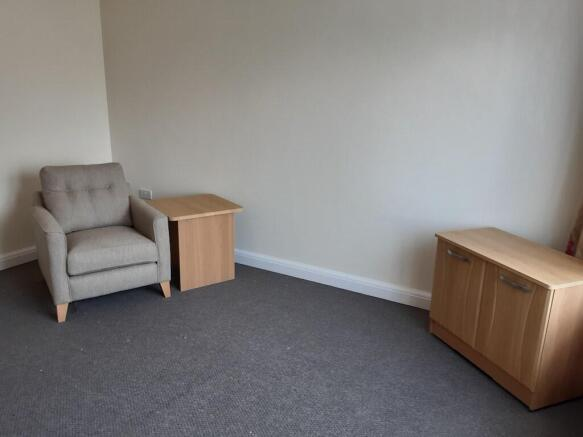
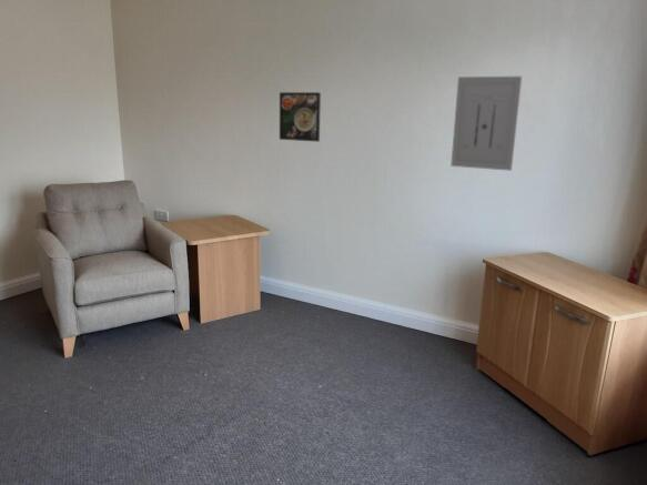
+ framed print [279,91,322,143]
+ wall art [449,75,523,172]
